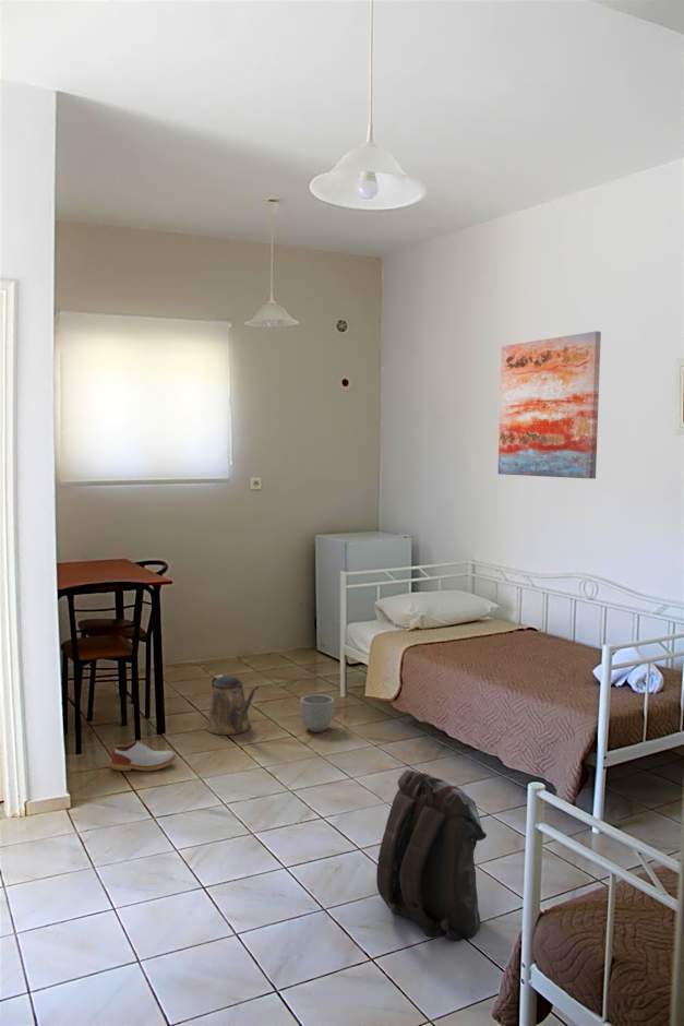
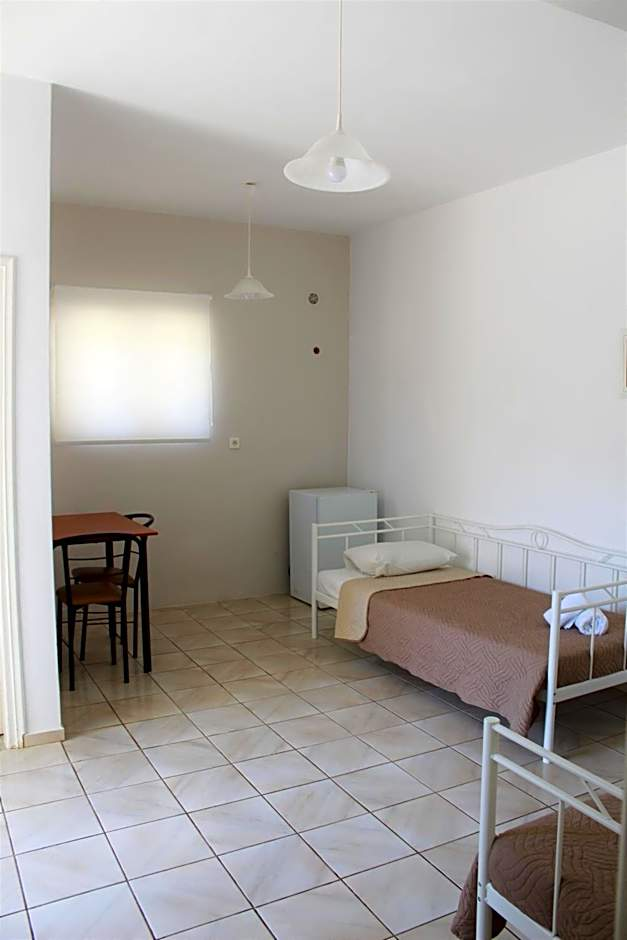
- shoe [110,739,177,772]
- watering can [205,673,260,736]
- backpack [375,768,488,942]
- wall art [497,330,602,480]
- planter [299,693,335,733]
